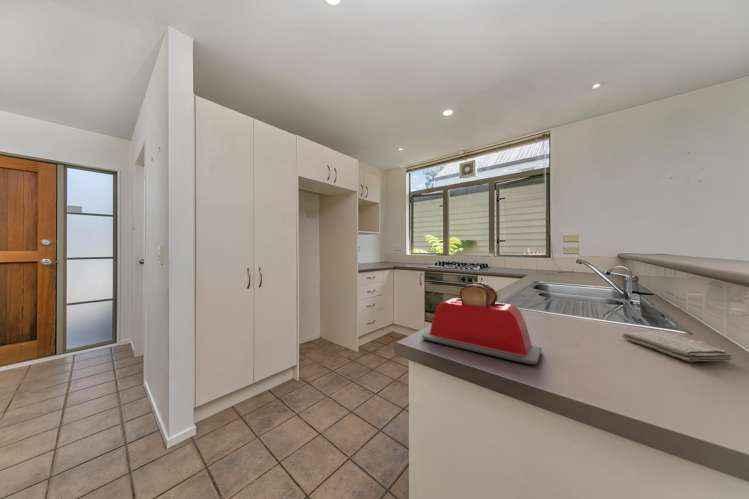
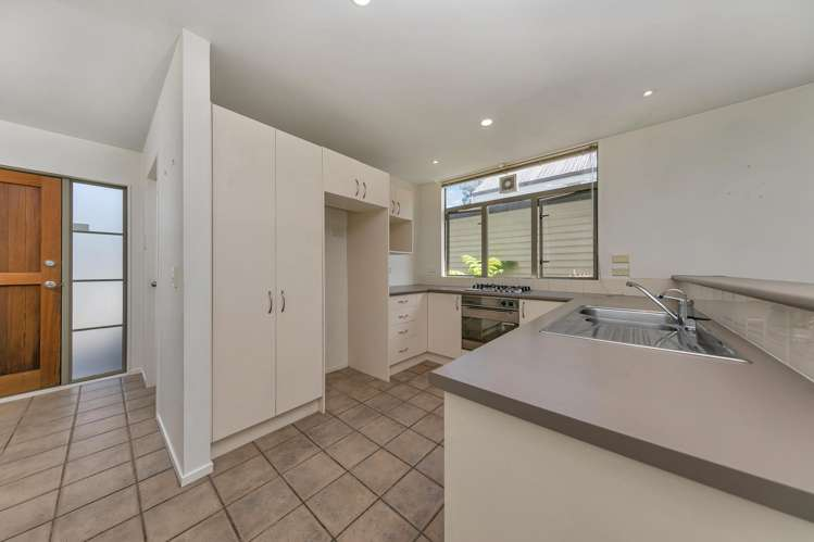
- washcloth [622,330,733,363]
- toaster [421,281,542,365]
